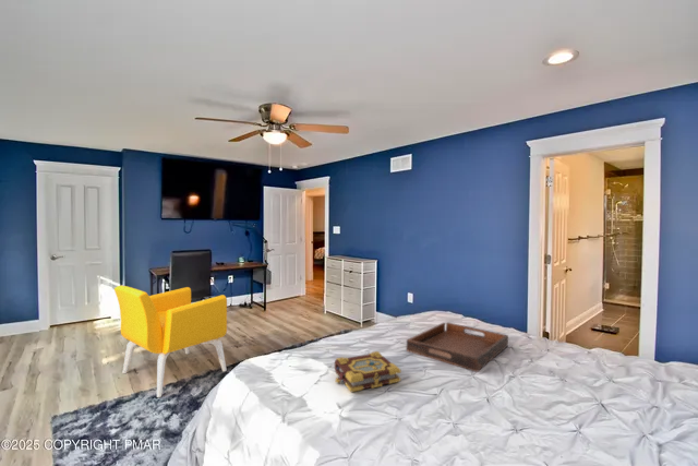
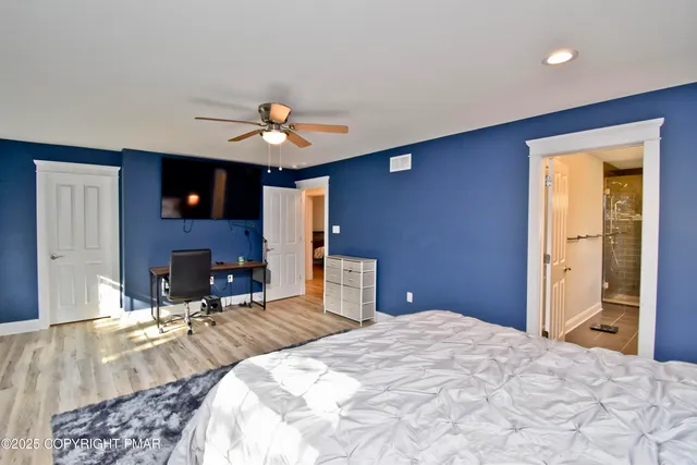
- book [334,350,402,393]
- serving tray [406,321,509,373]
- armchair [113,284,228,398]
